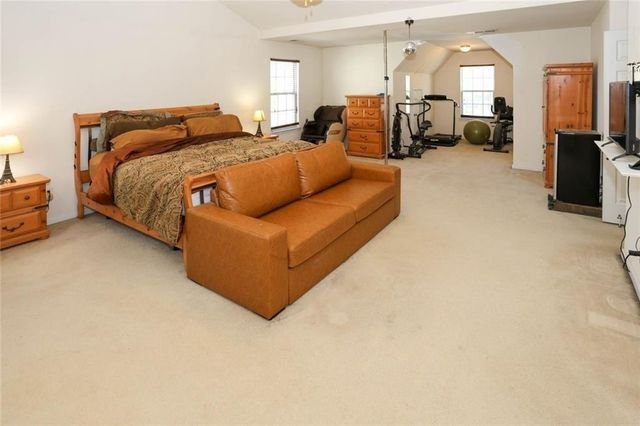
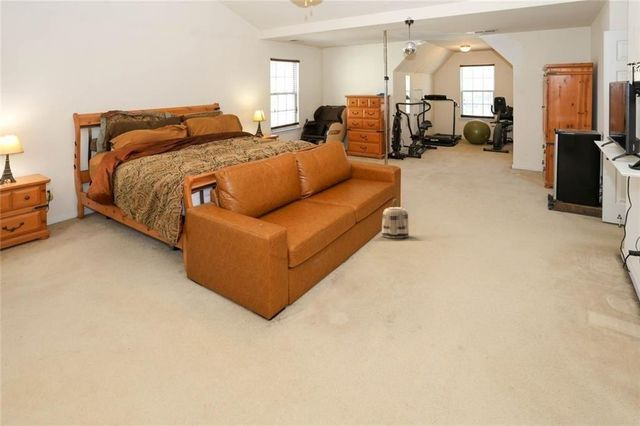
+ basket [381,198,410,239]
